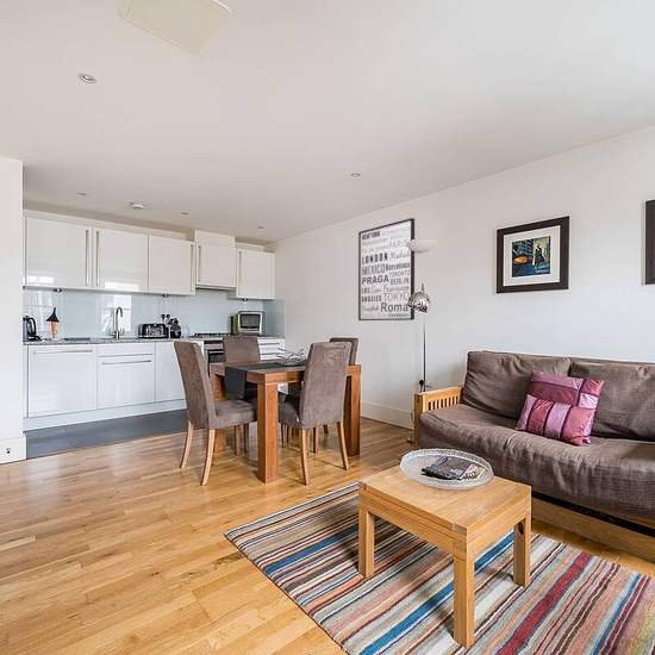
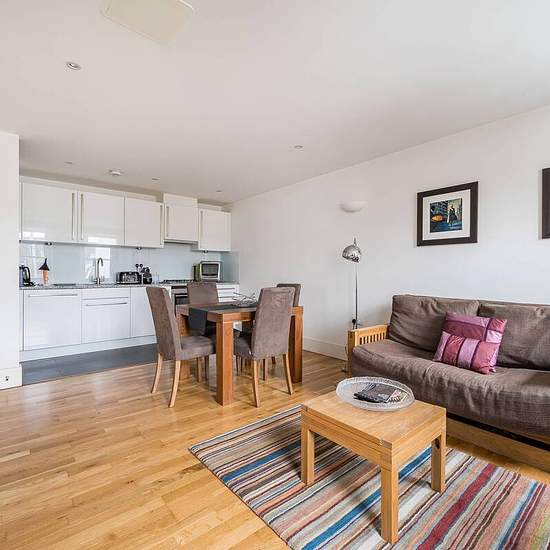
- wall art [357,217,416,322]
